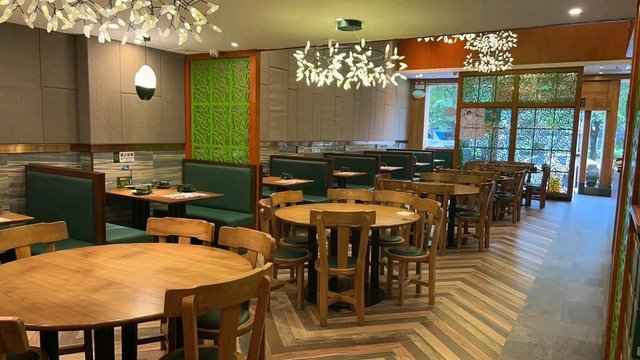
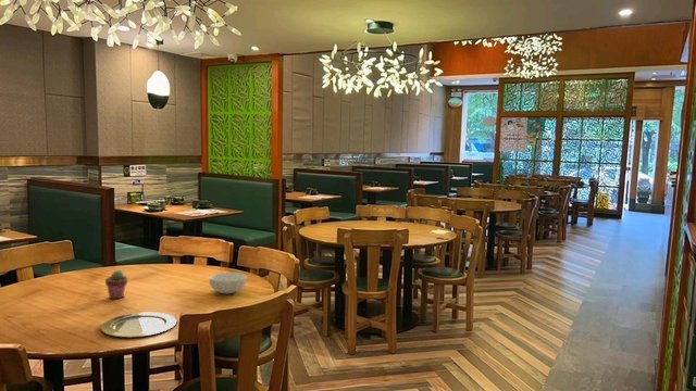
+ cereal bowl [208,272,247,294]
+ potted succulent [104,269,129,300]
+ plate [100,312,177,339]
